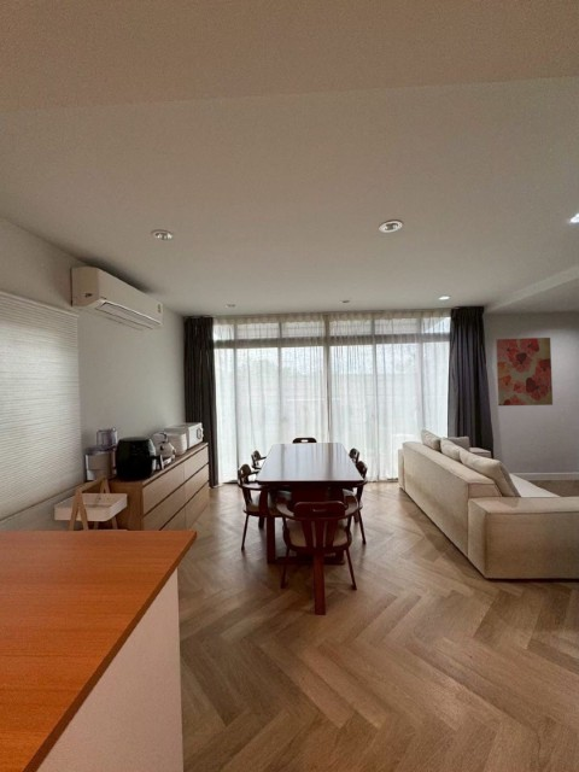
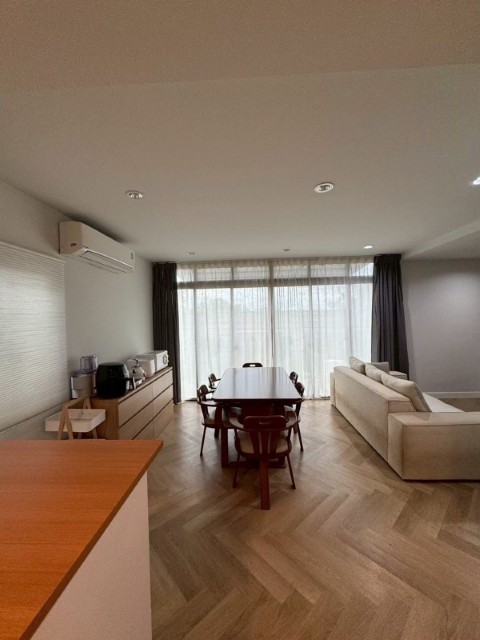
- wall art [495,337,554,407]
